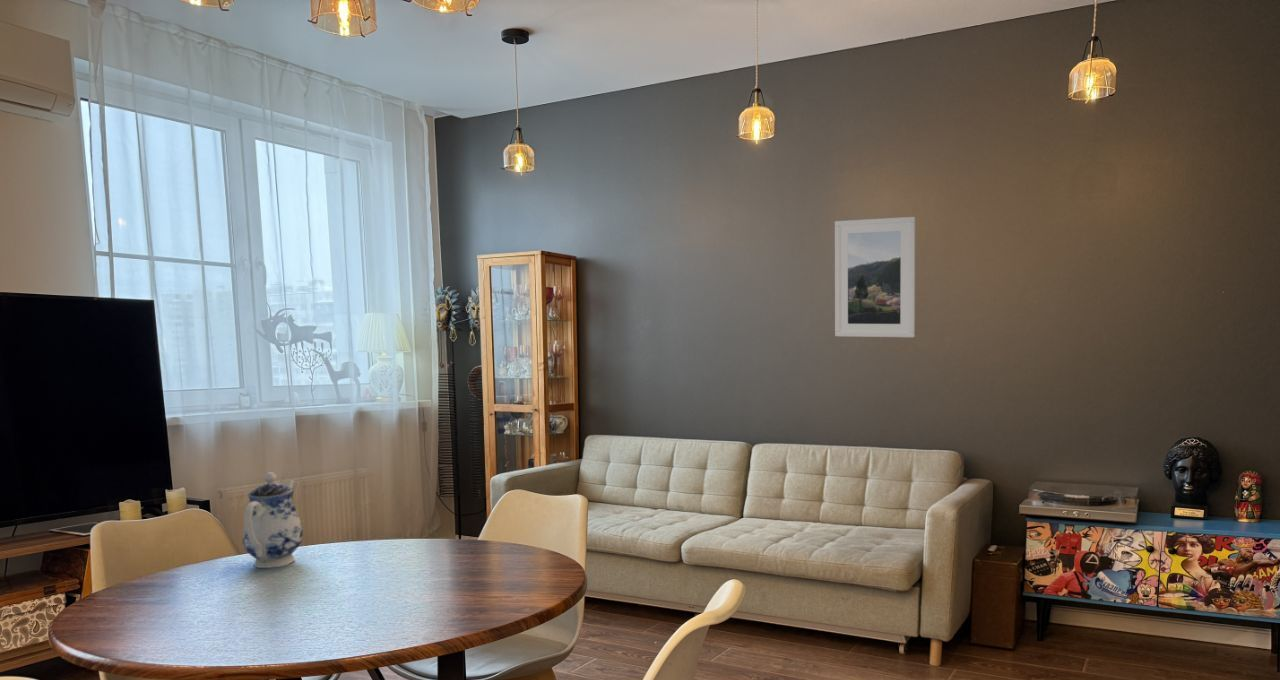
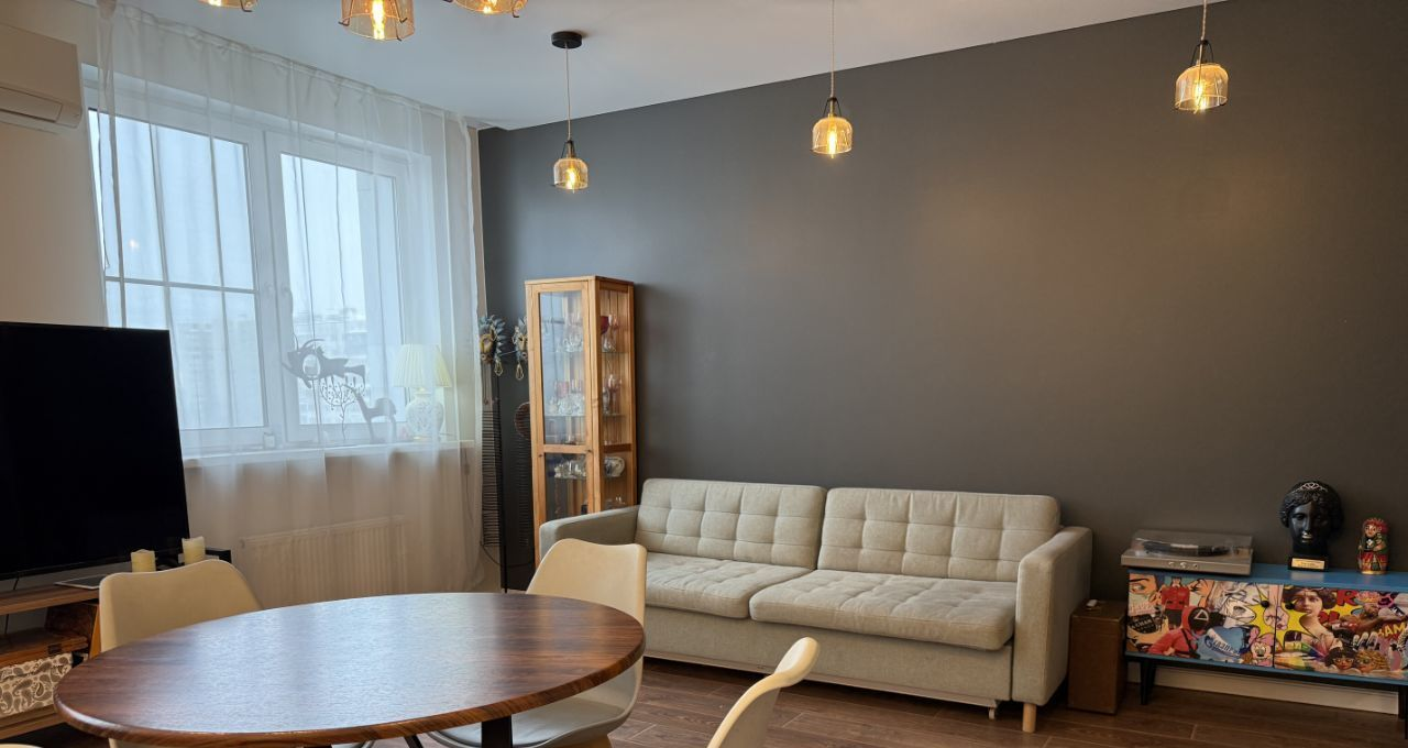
- teapot [242,471,304,569]
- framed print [834,216,916,338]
